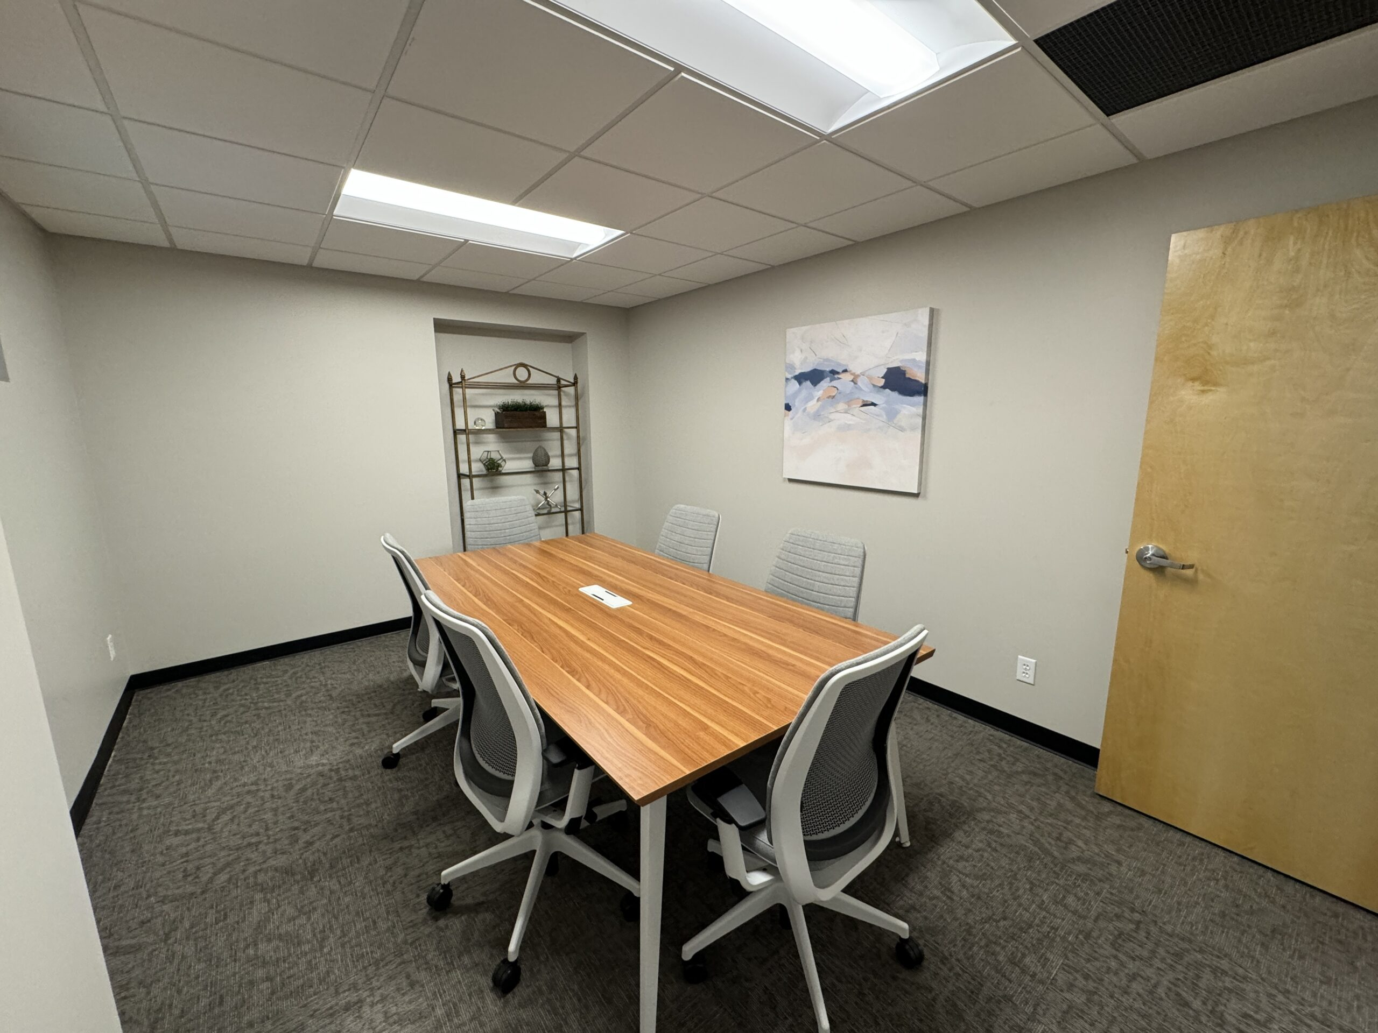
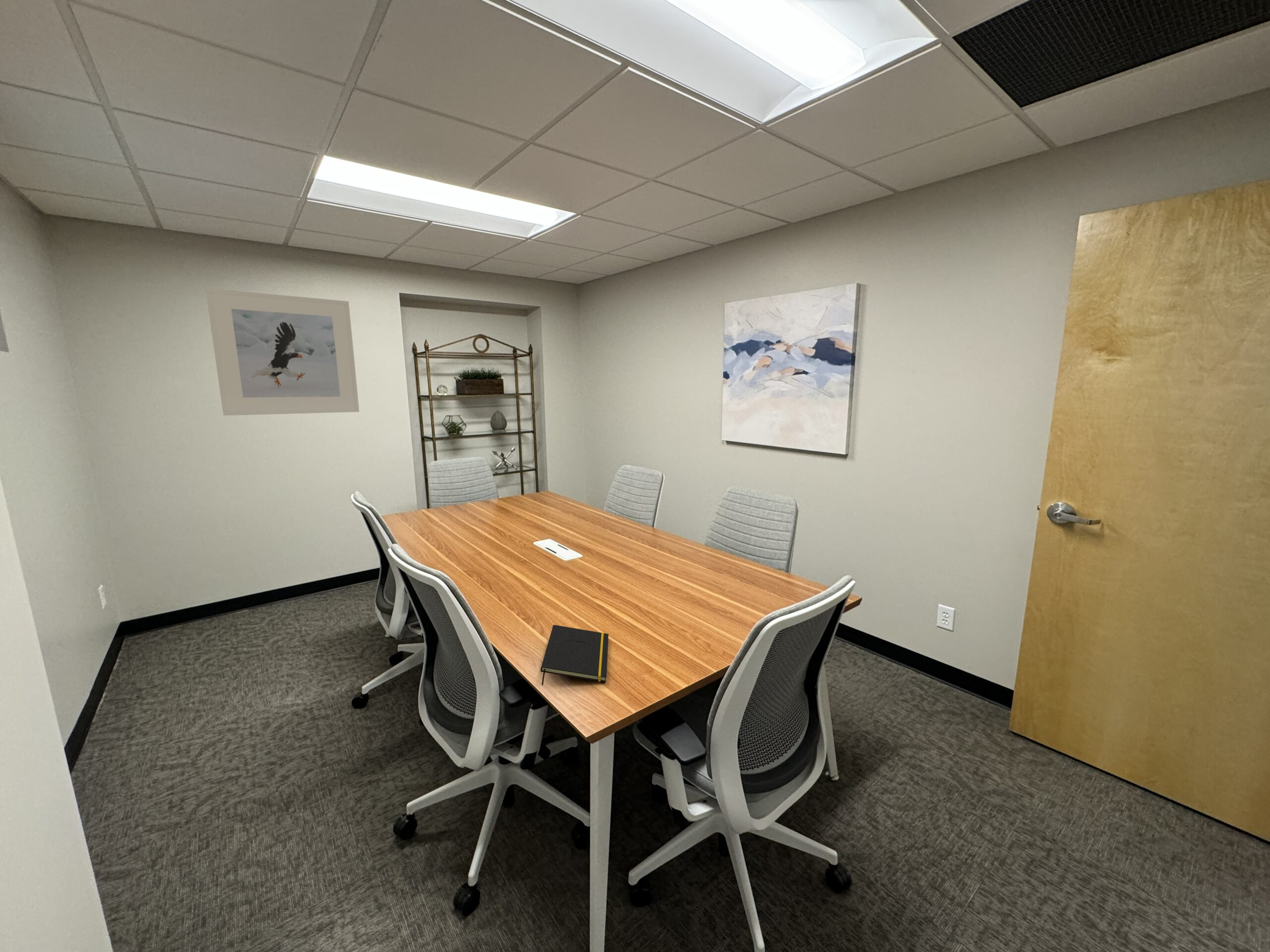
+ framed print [205,288,360,416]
+ notepad [540,624,609,686]
